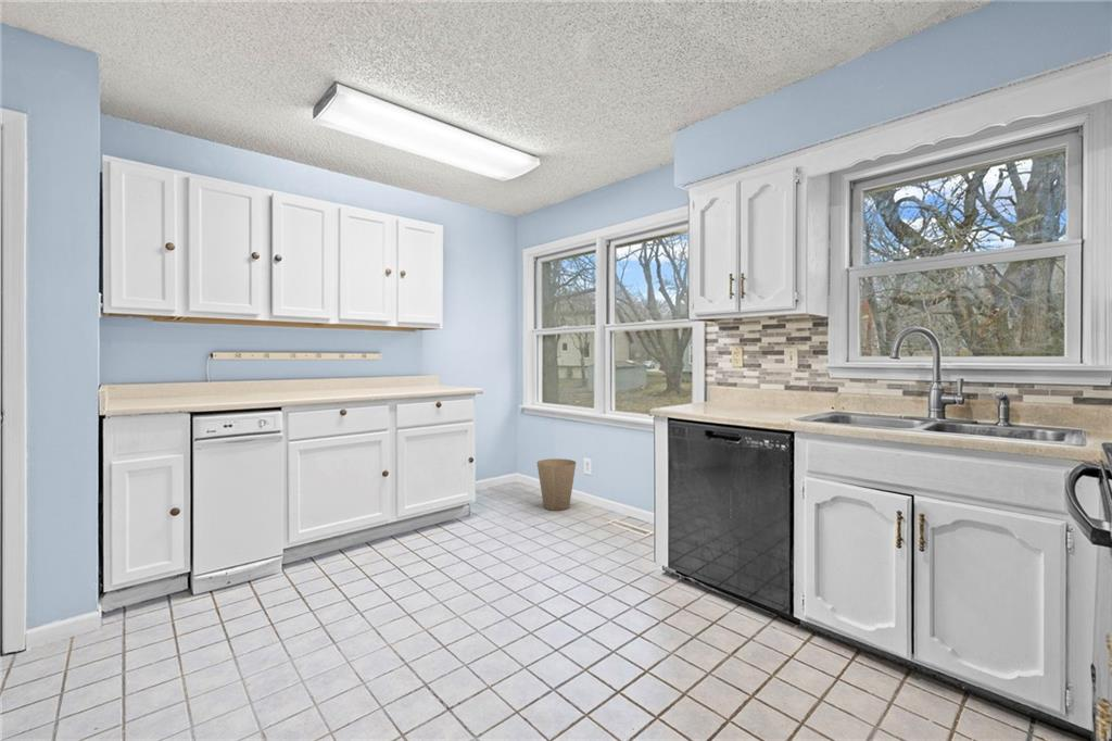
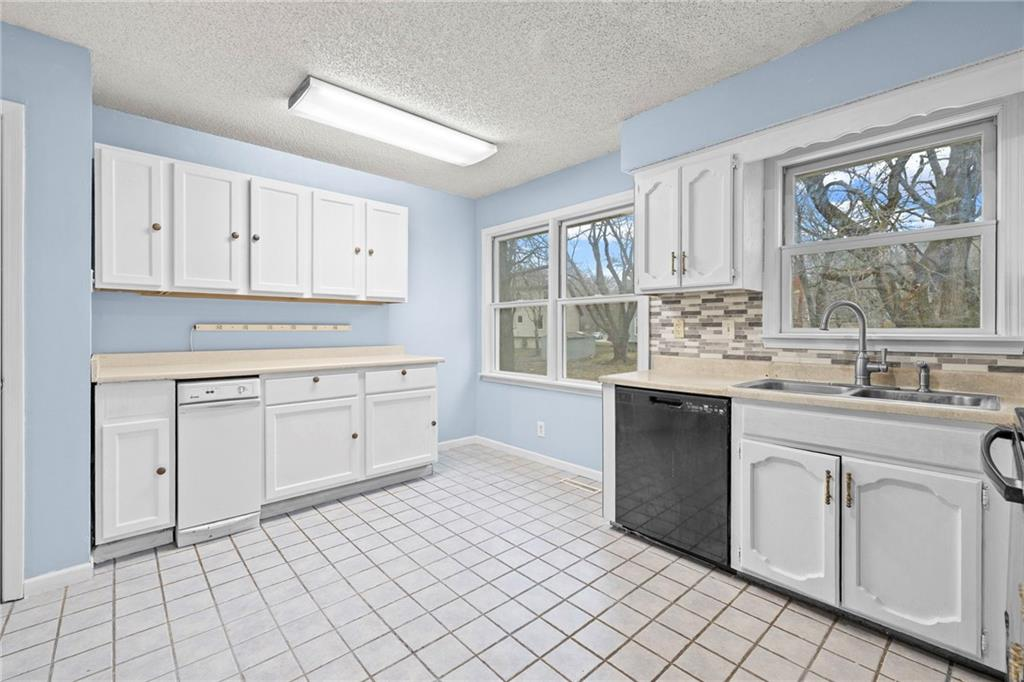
- trash can [536,457,577,512]
